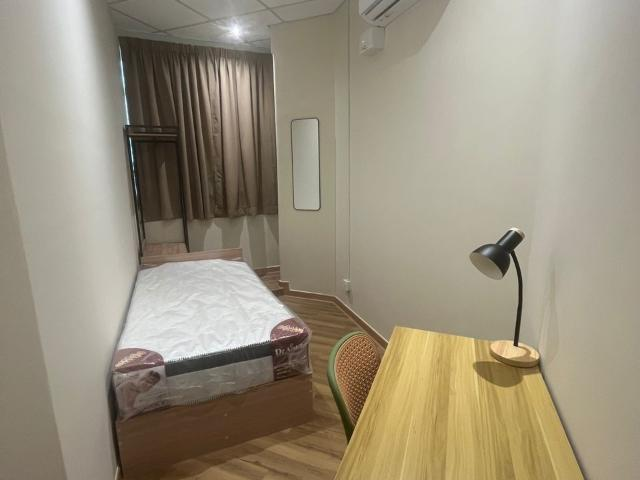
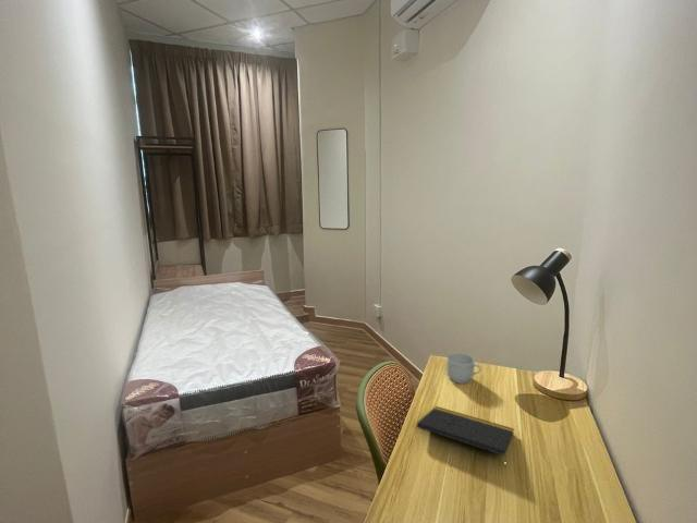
+ mug [445,352,482,385]
+ notepad [416,405,515,469]
